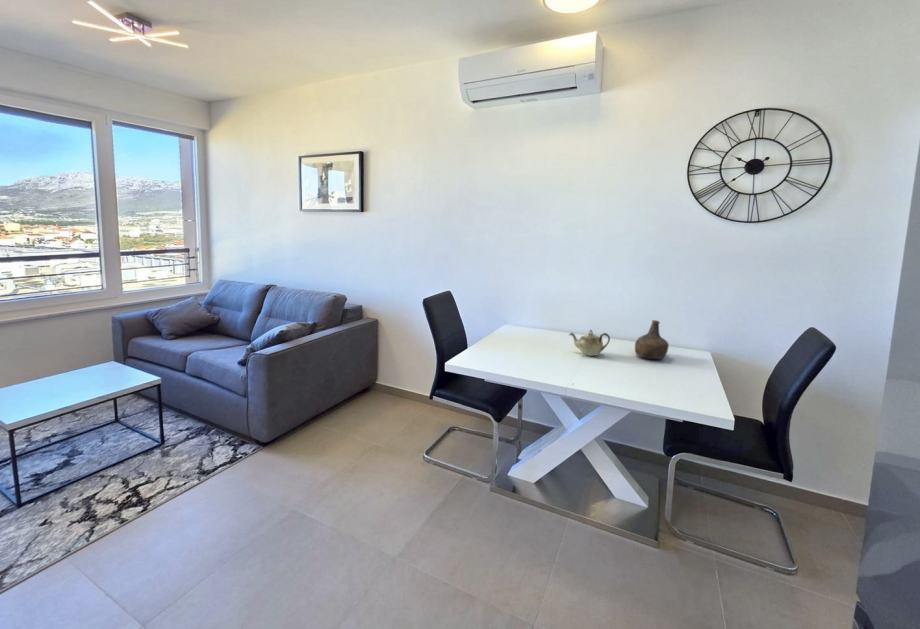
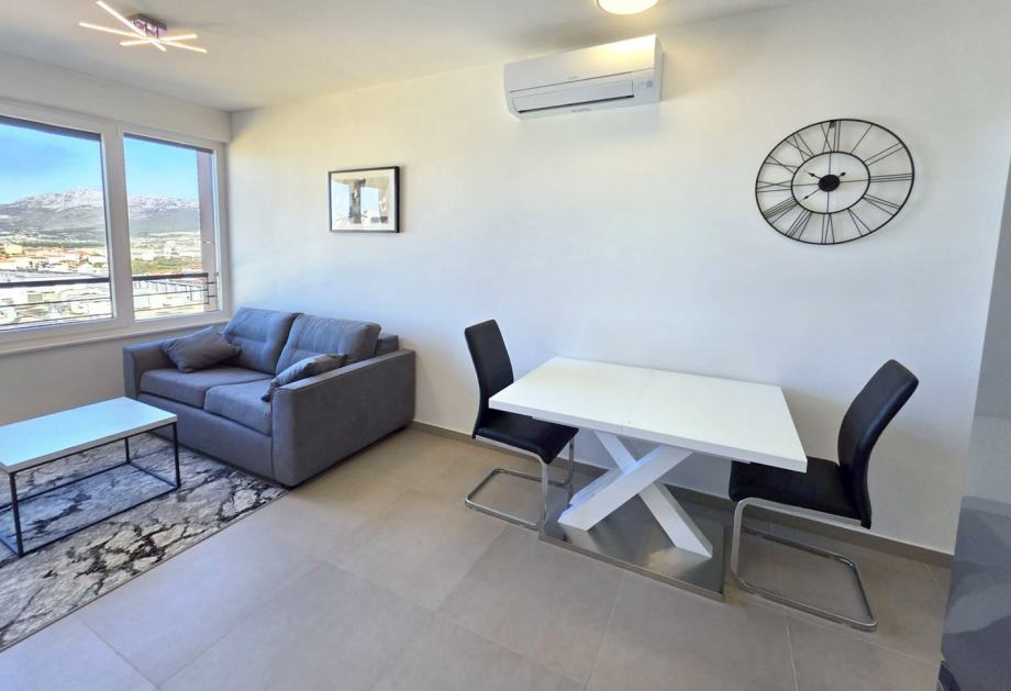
- bottle [634,319,670,360]
- teapot [568,329,611,357]
